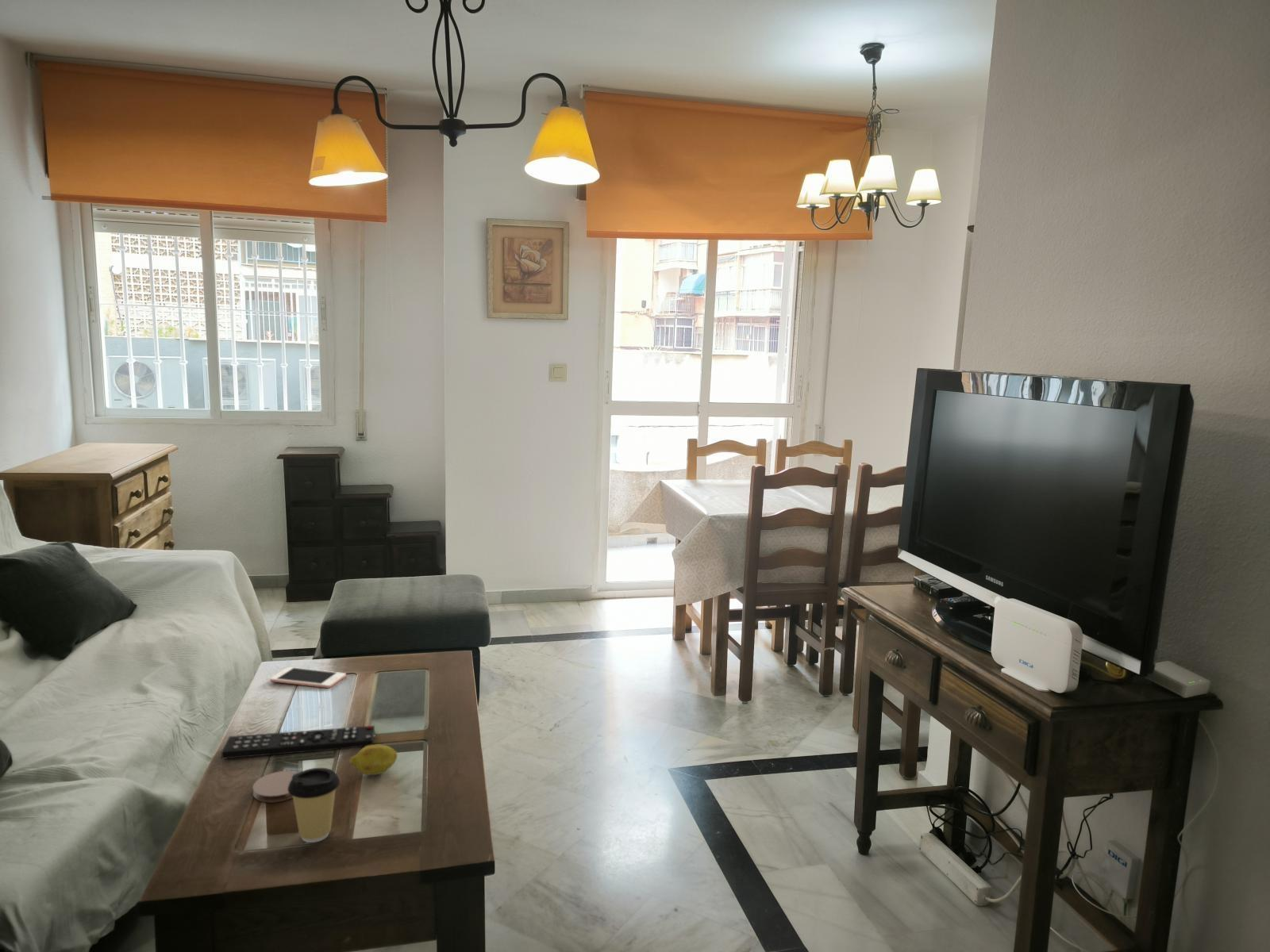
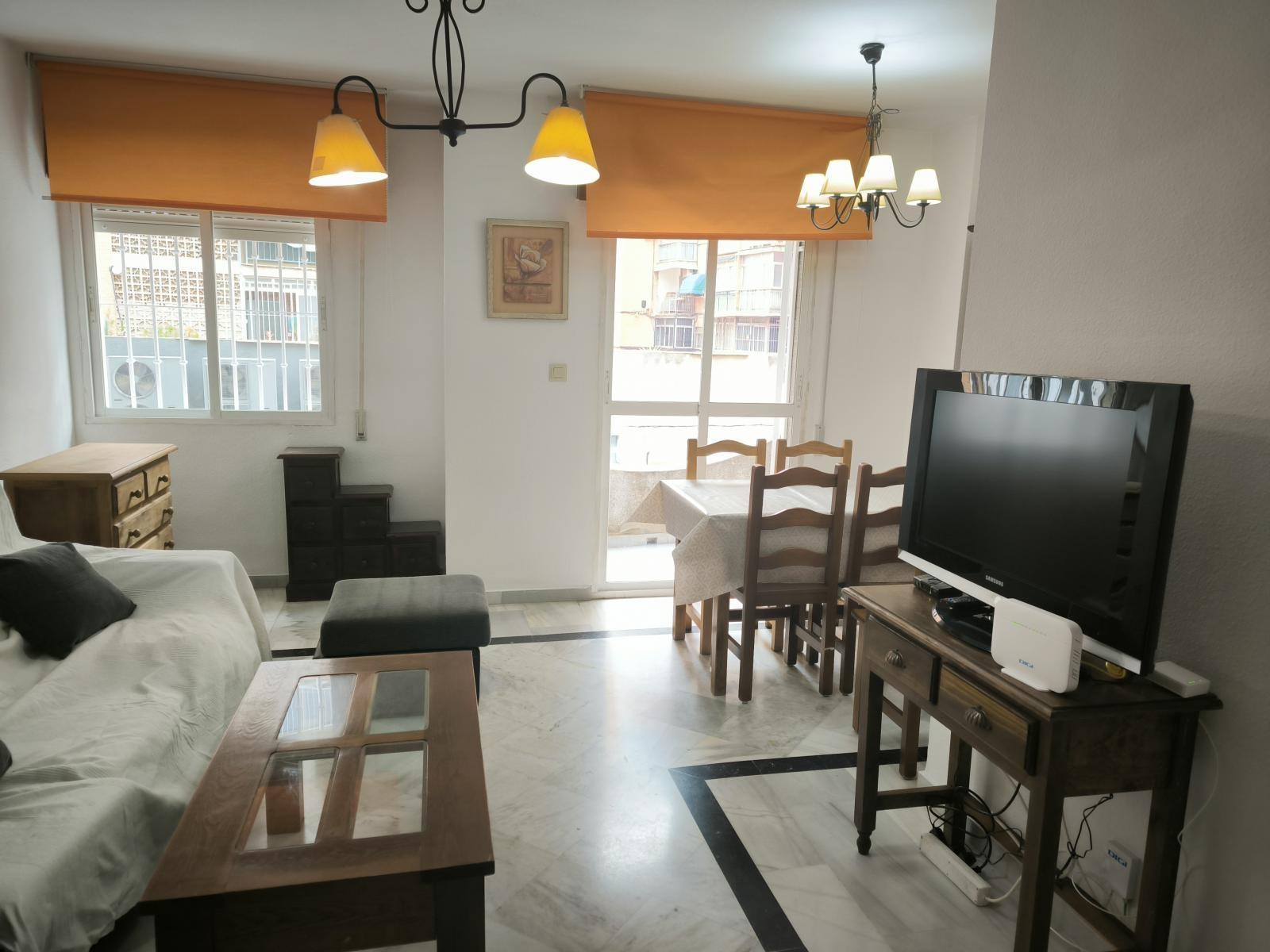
- remote control [221,725,375,760]
- coaster [252,770,299,803]
- cell phone [269,666,347,689]
- fruit [348,743,398,776]
- coffee cup [288,767,341,843]
